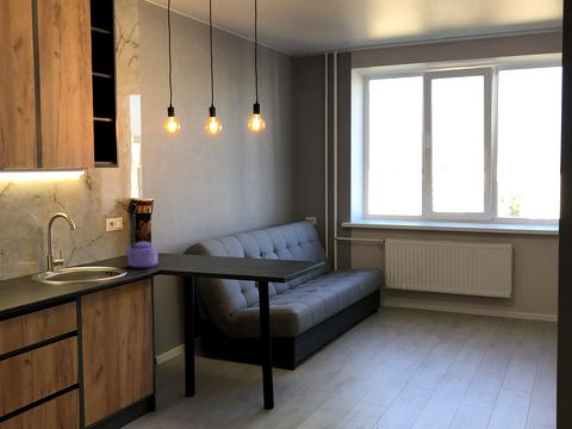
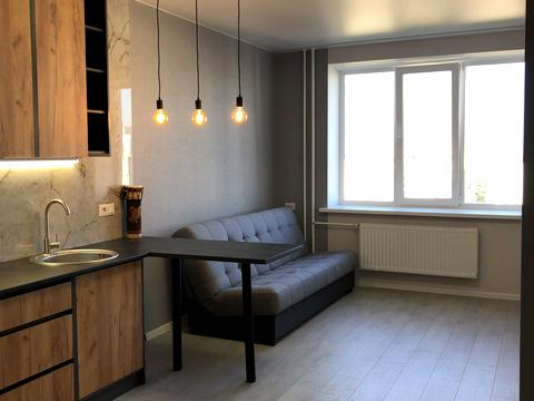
- kettle [120,229,158,269]
